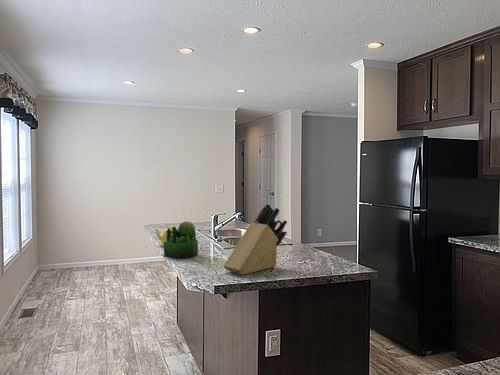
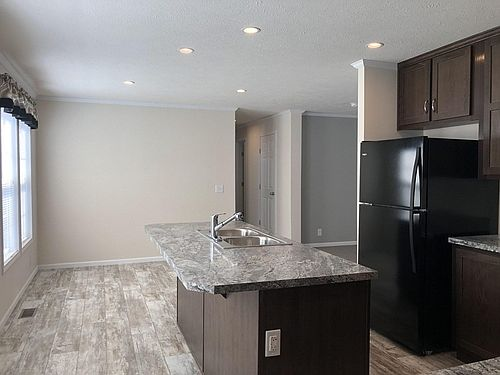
- knife block [223,203,288,276]
- plant [163,220,199,259]
- teapot [154,225,183,246]
